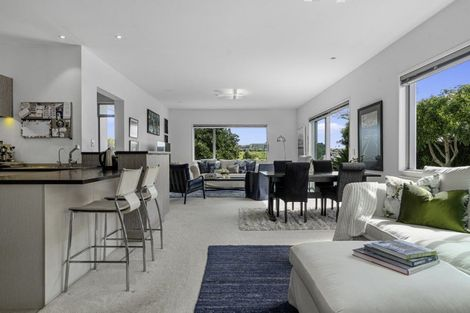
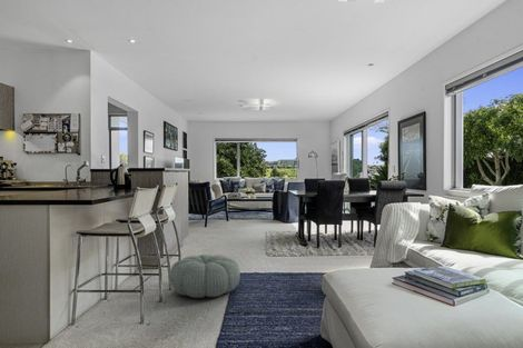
+ pouf [168,253,241,299]
